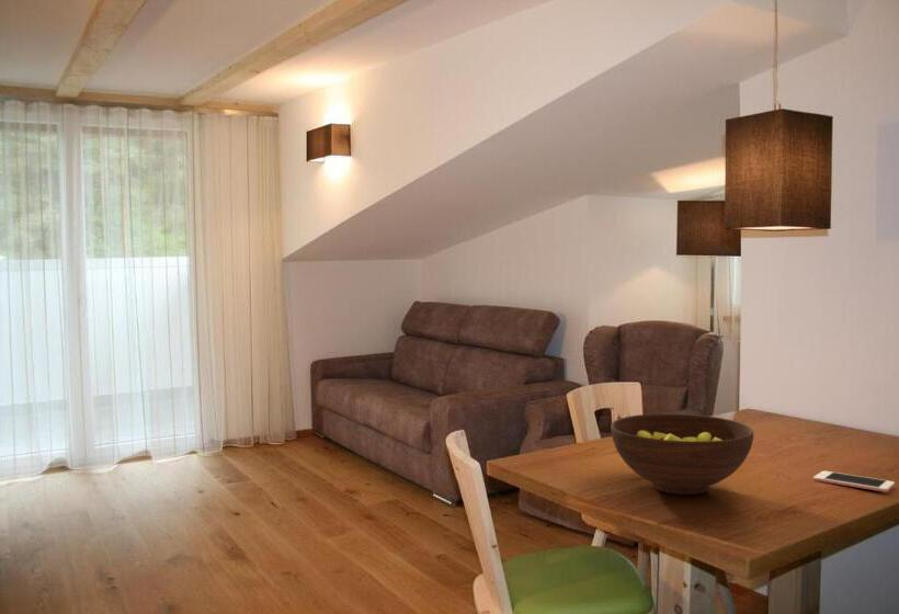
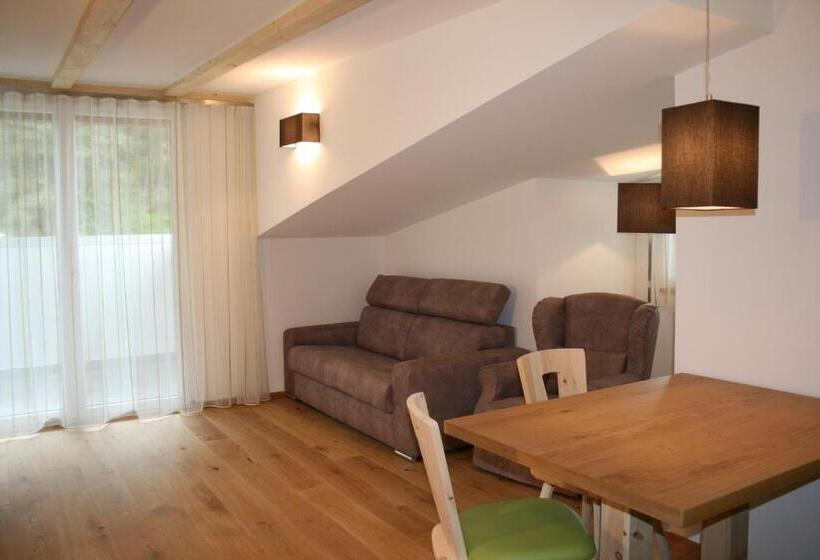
- fruit bowl [610,412,754,496]
- cell phone [812,470,896,493]
